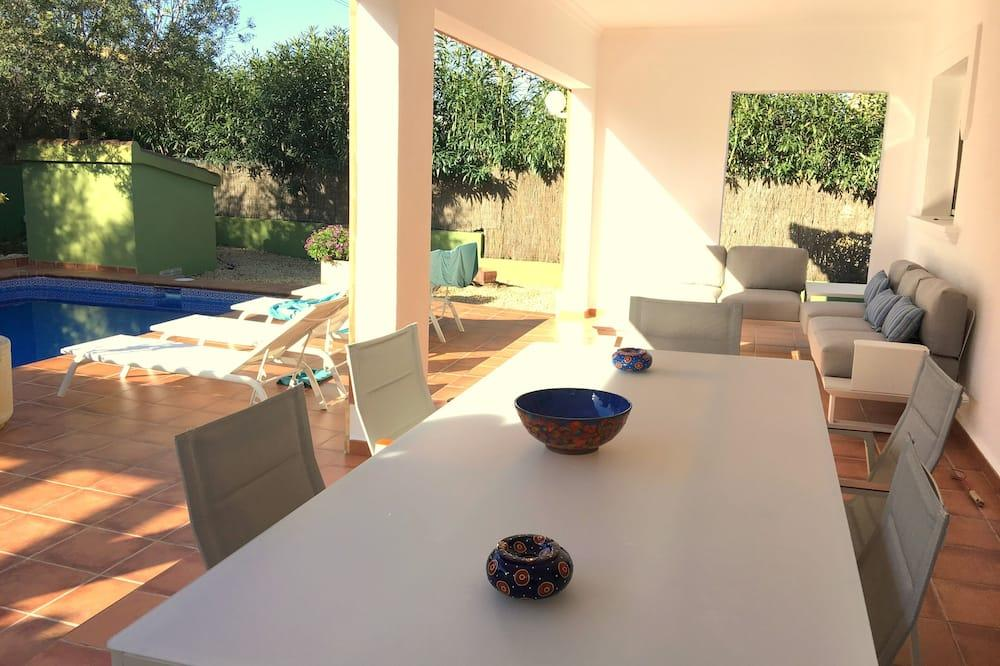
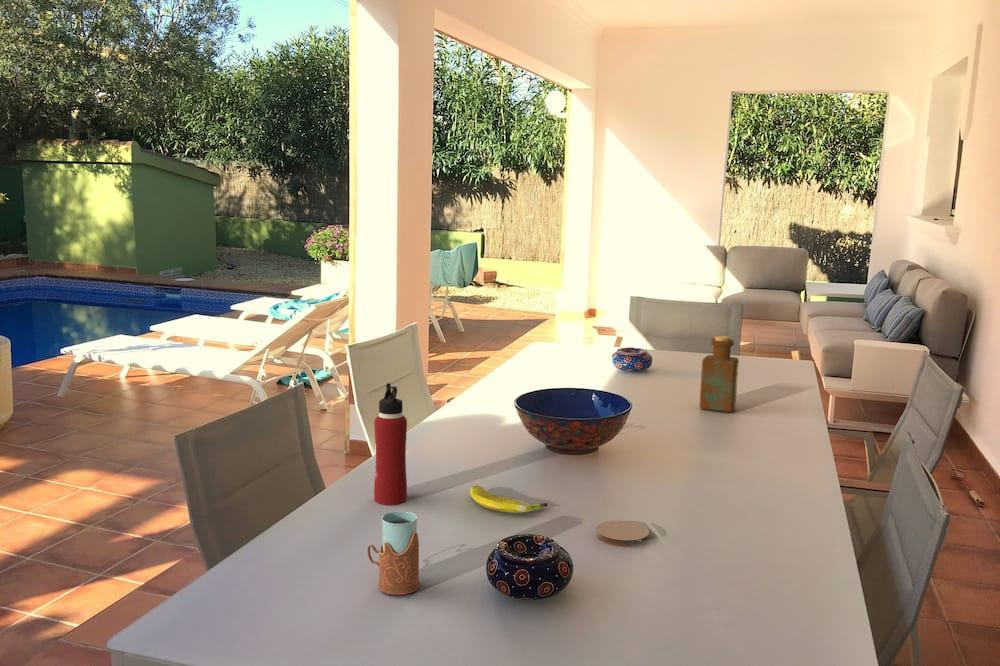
+ bottle [699,335,740,413]
+ coaster [595,519,650,548]
+ drinking glass [367,510,420,596]
+ banana [469,484,548,514]
+ water bottle [373,382,408,506]
